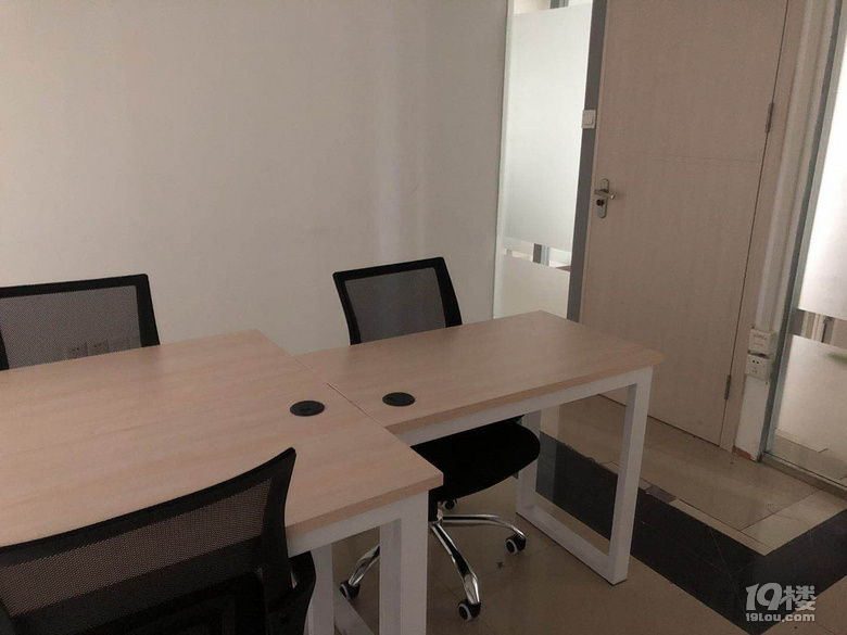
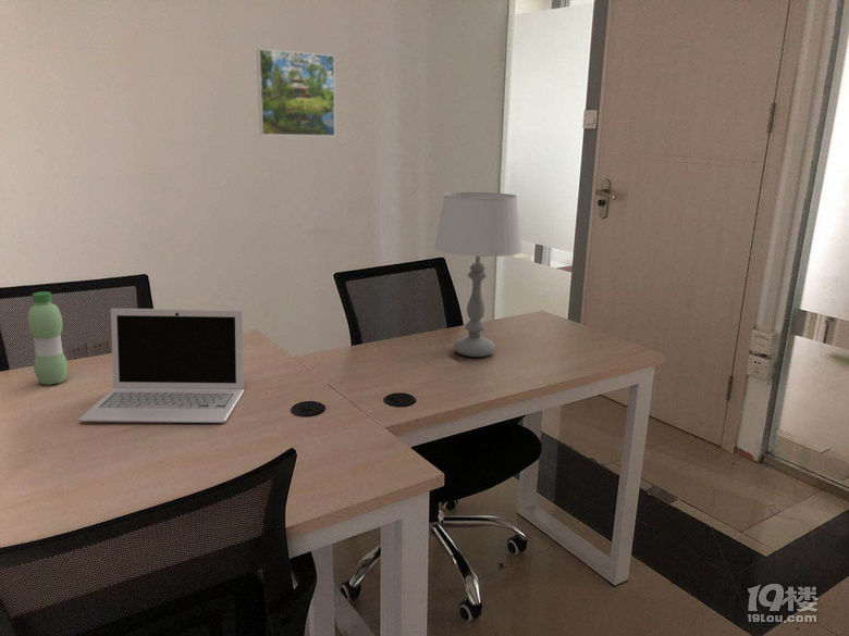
+ water bottle [27,290,69,386]
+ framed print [256,48,336,137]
+ table lamp [433,191,525,358]
+ laptop [77,308,245,424]
